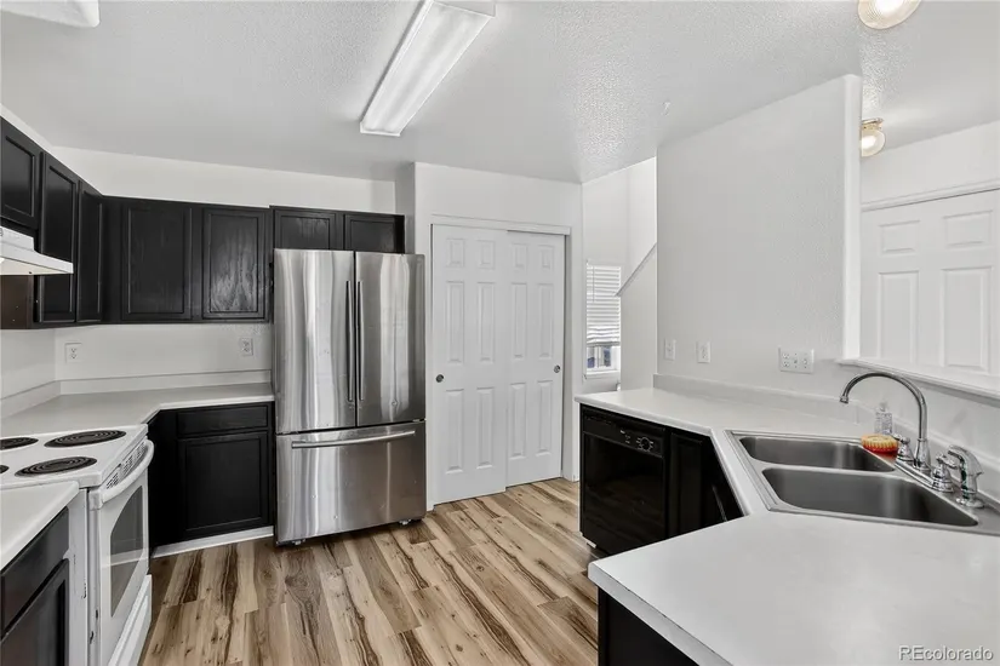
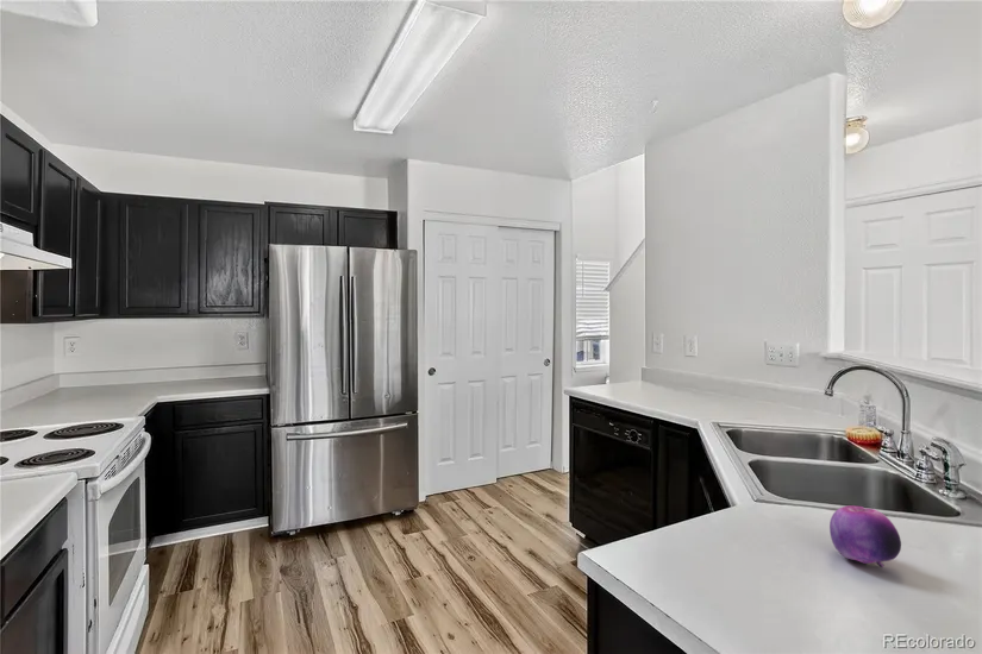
+ fruit [828,504,902,568]
